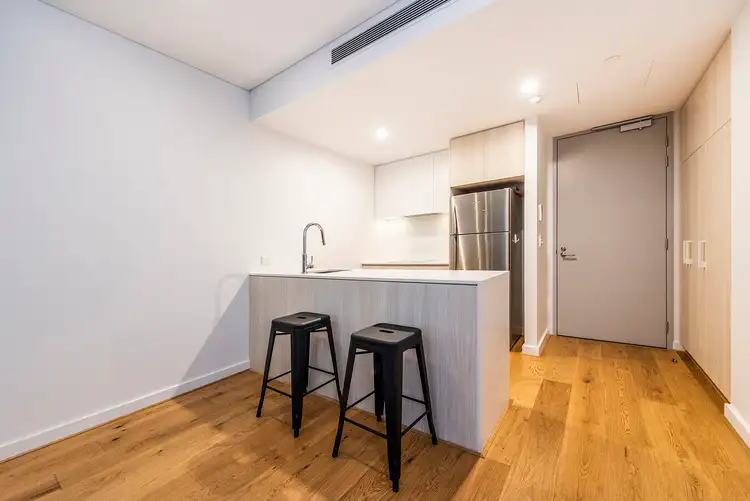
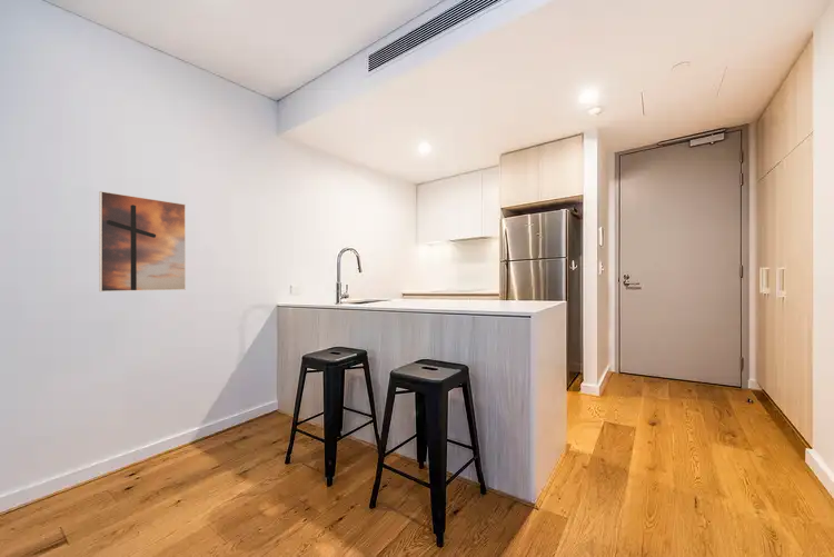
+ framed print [98,190,187,292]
